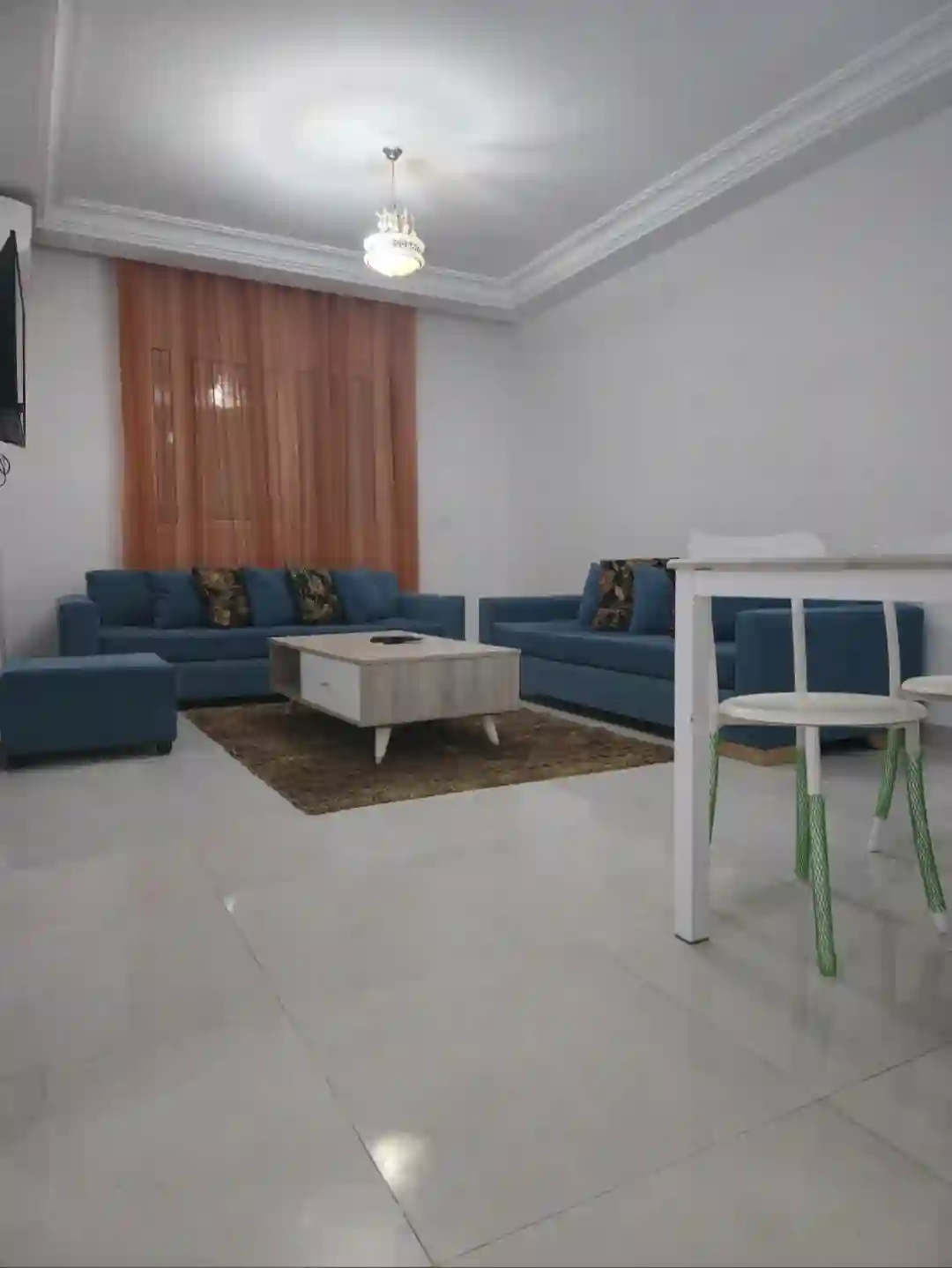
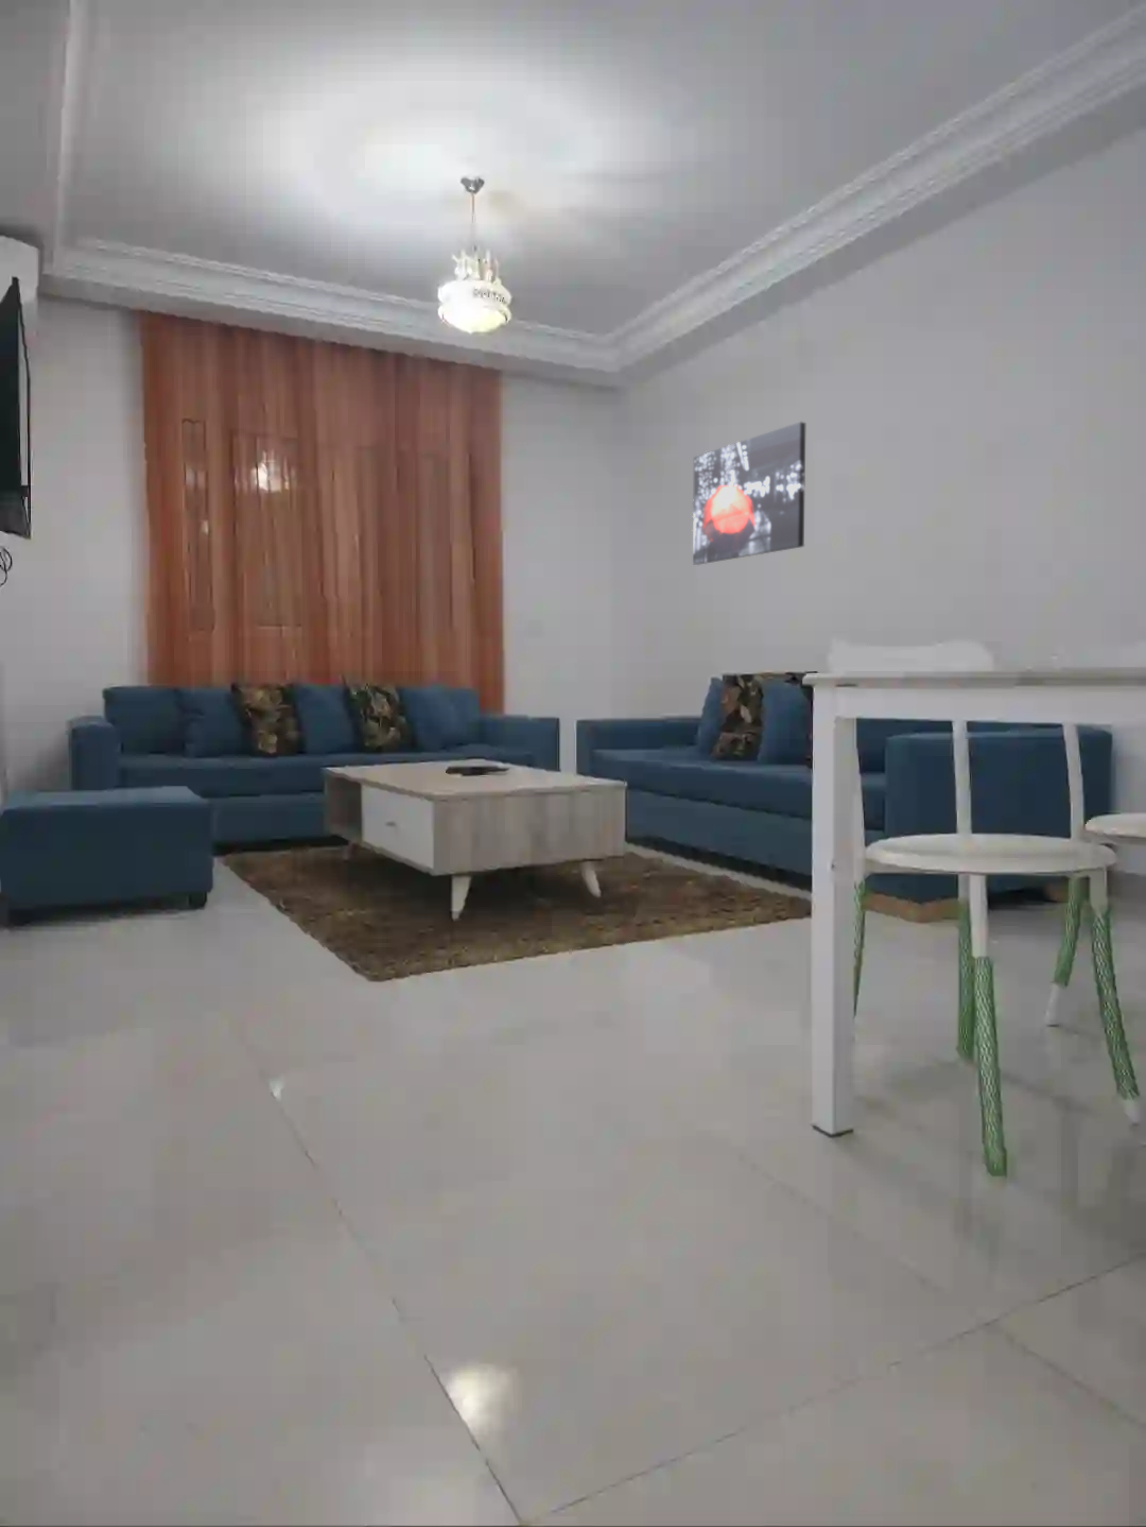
+ wall art [692,420,807,566]
